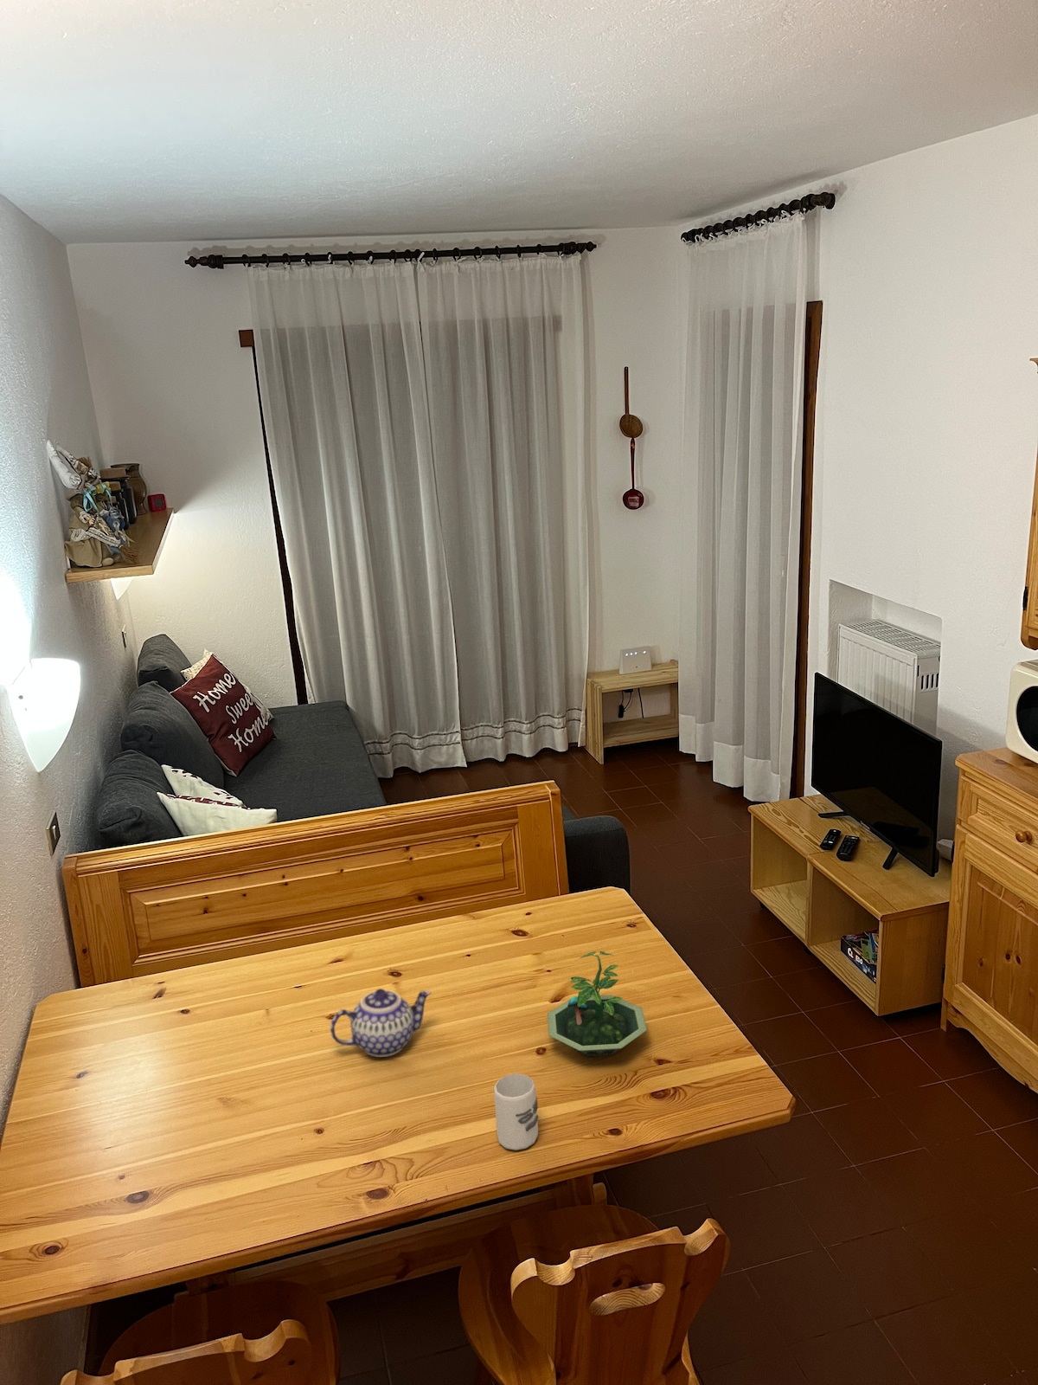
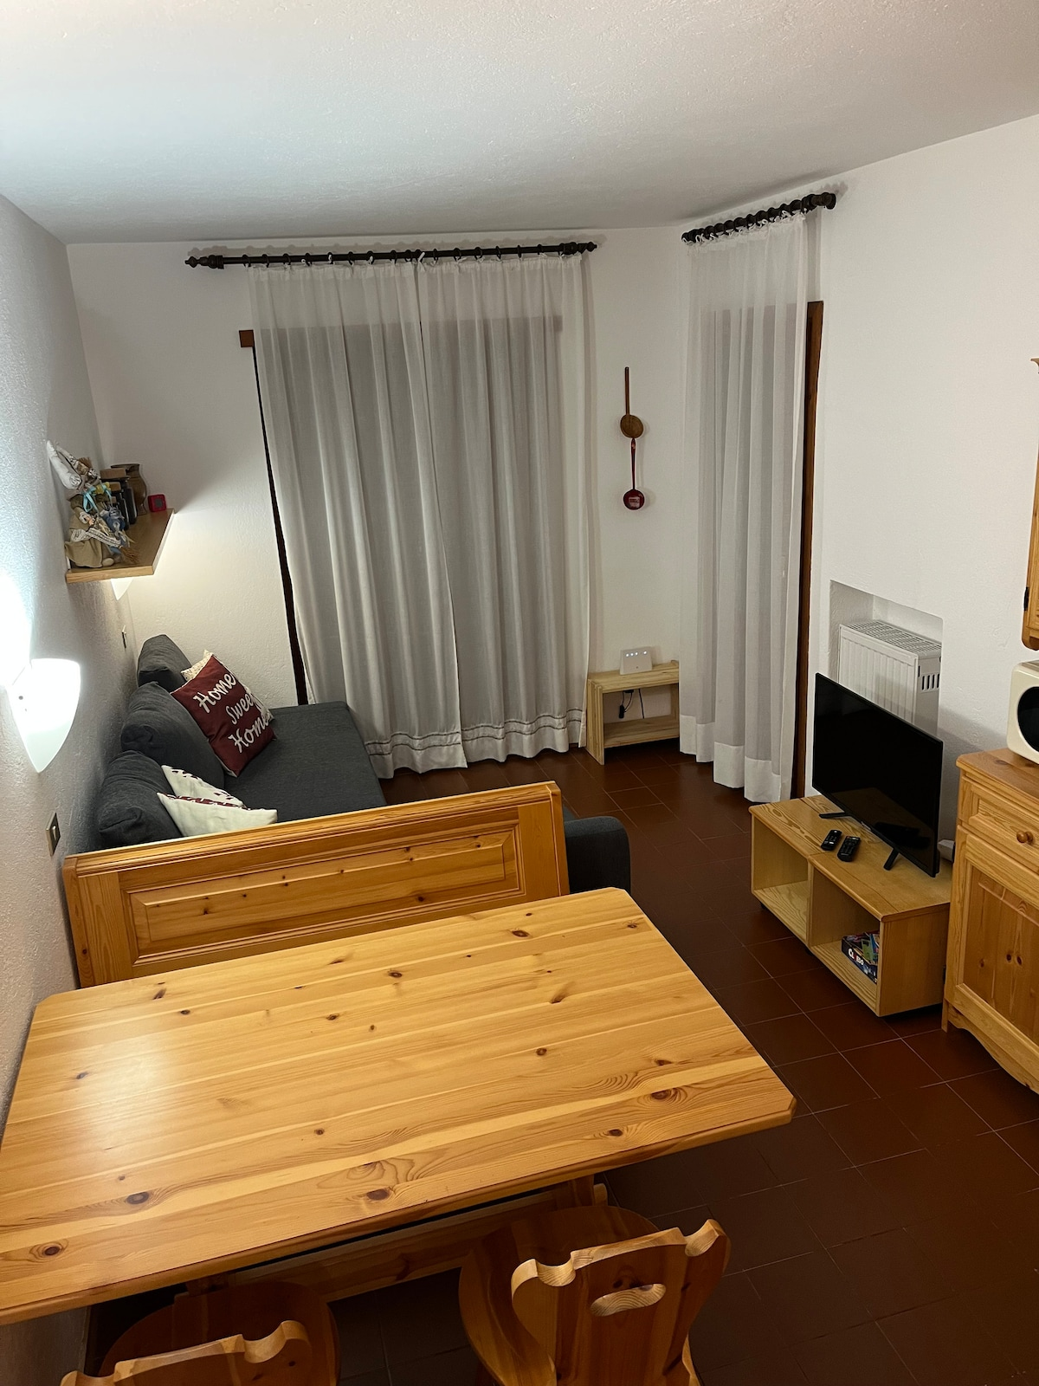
- terrarium [546,951,648,1058]
- cup [493,1072,539,1152]
- teapot [329,988,433,1058]
